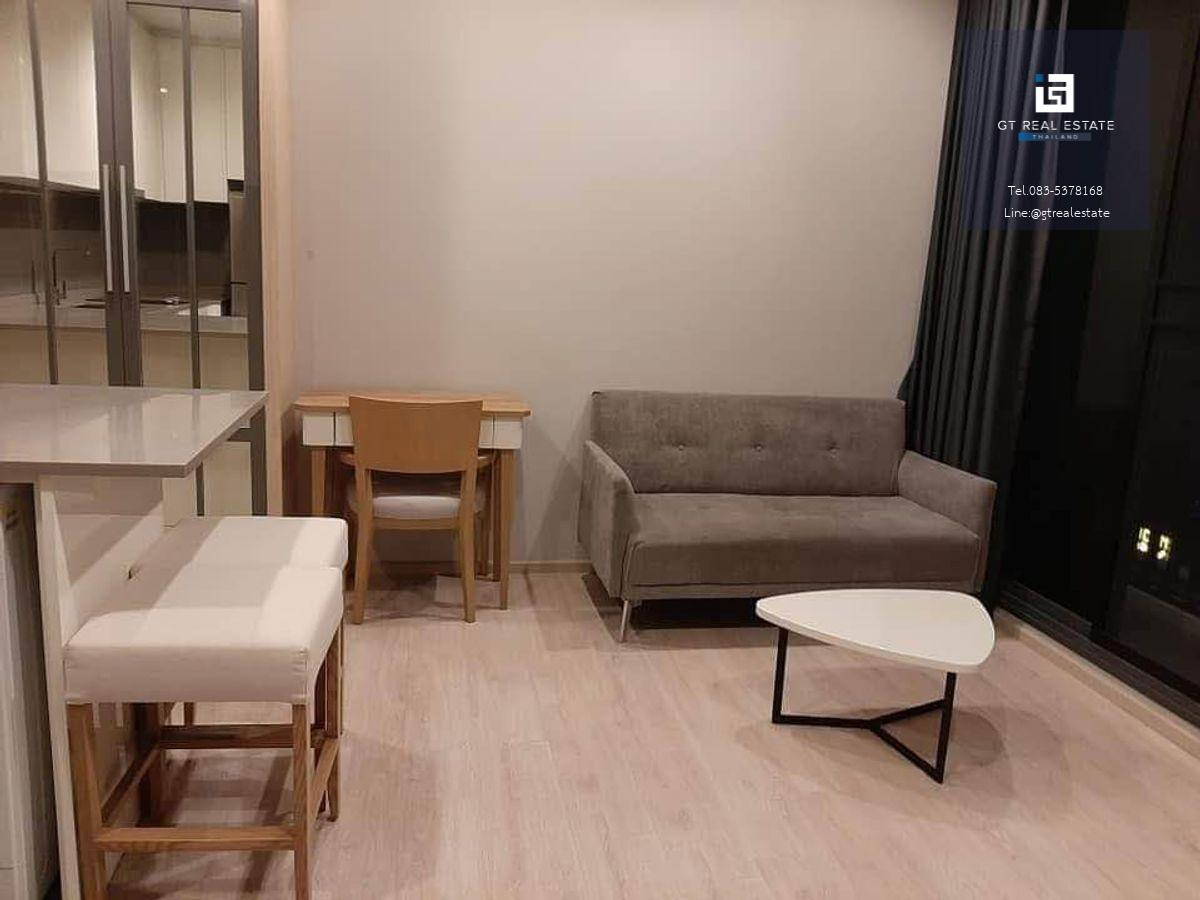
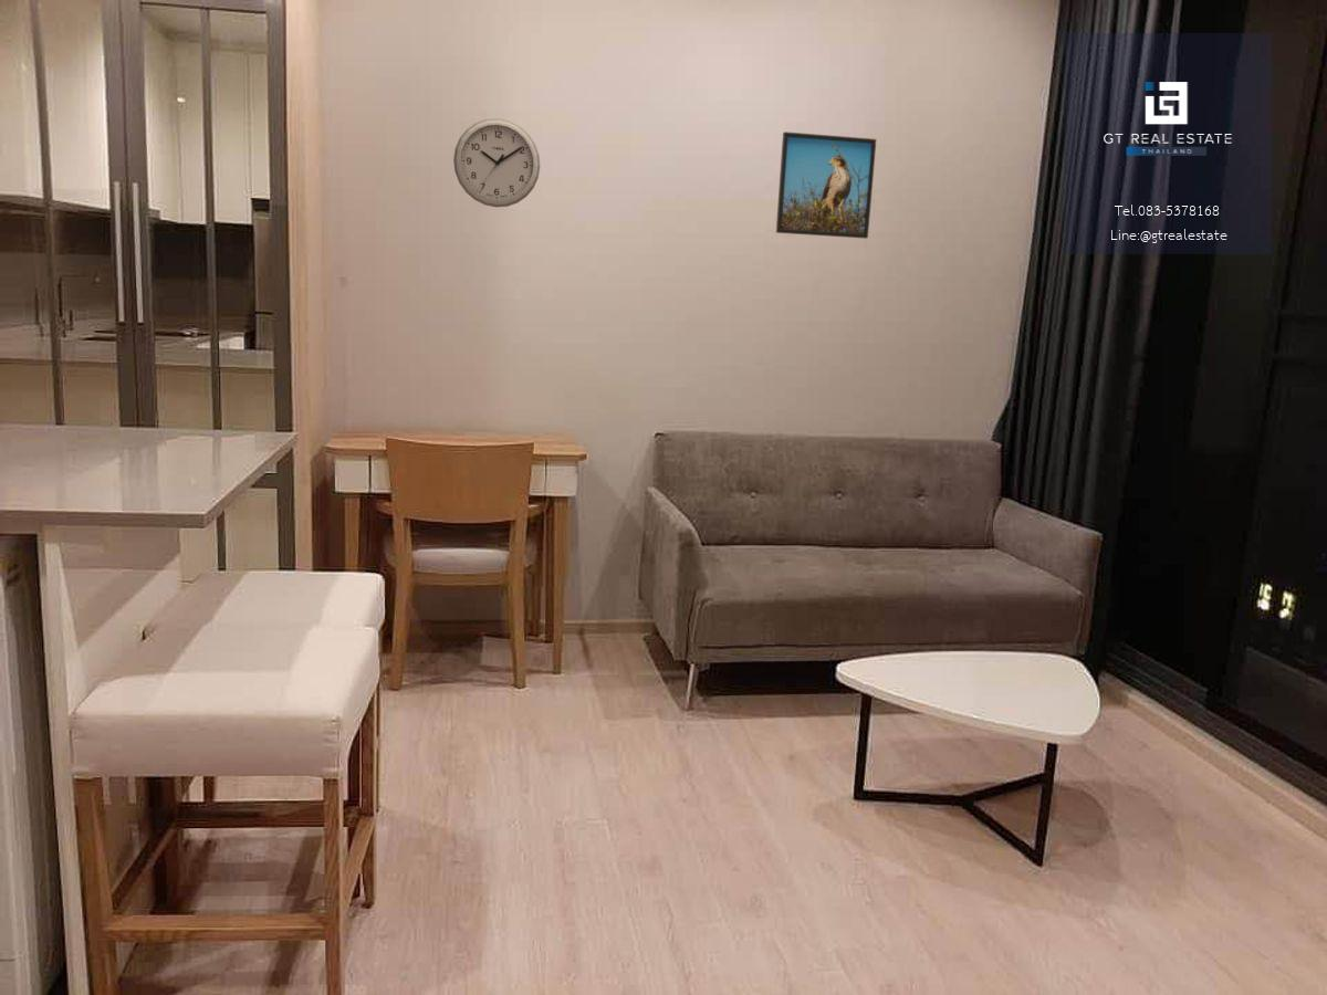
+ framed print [775,130,877,240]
+ wall clock [452,117,541,208]
